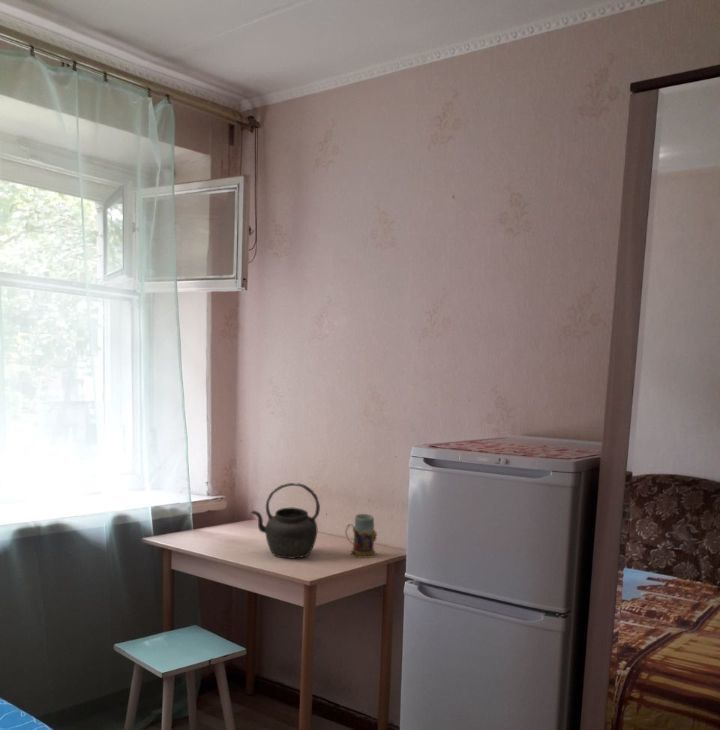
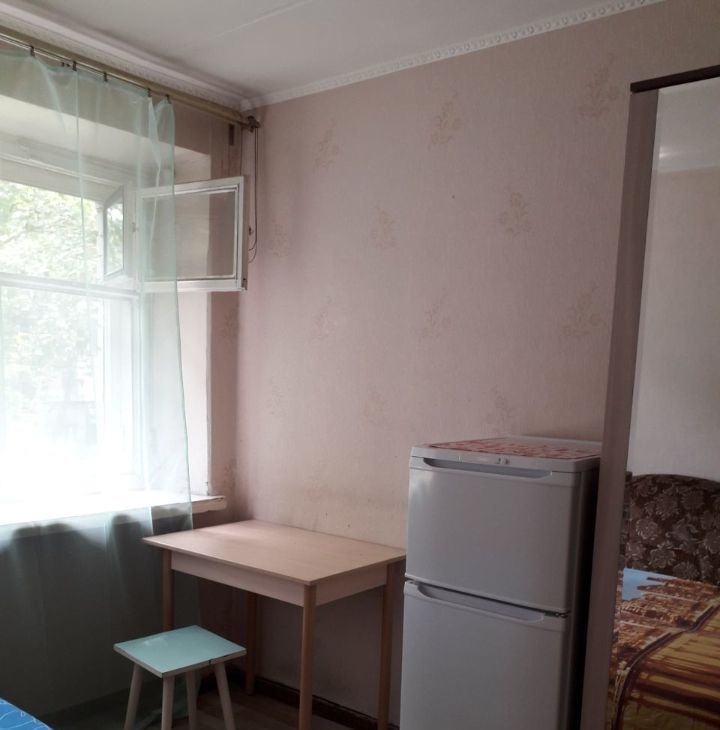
- kettle [250,482,321,559]
- mug [345,513,378,559]
